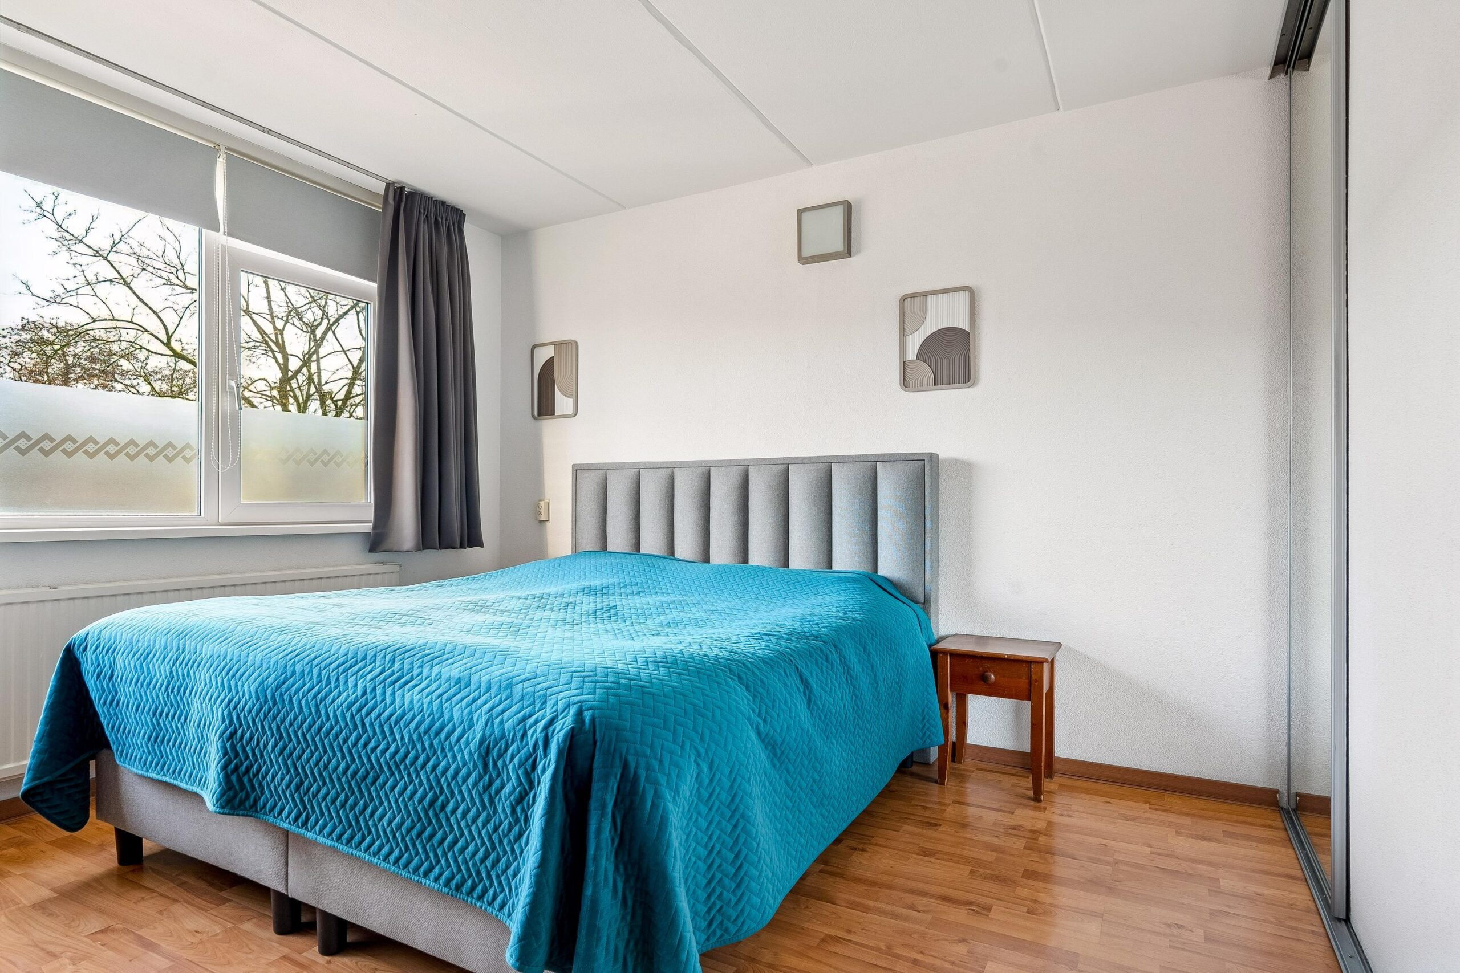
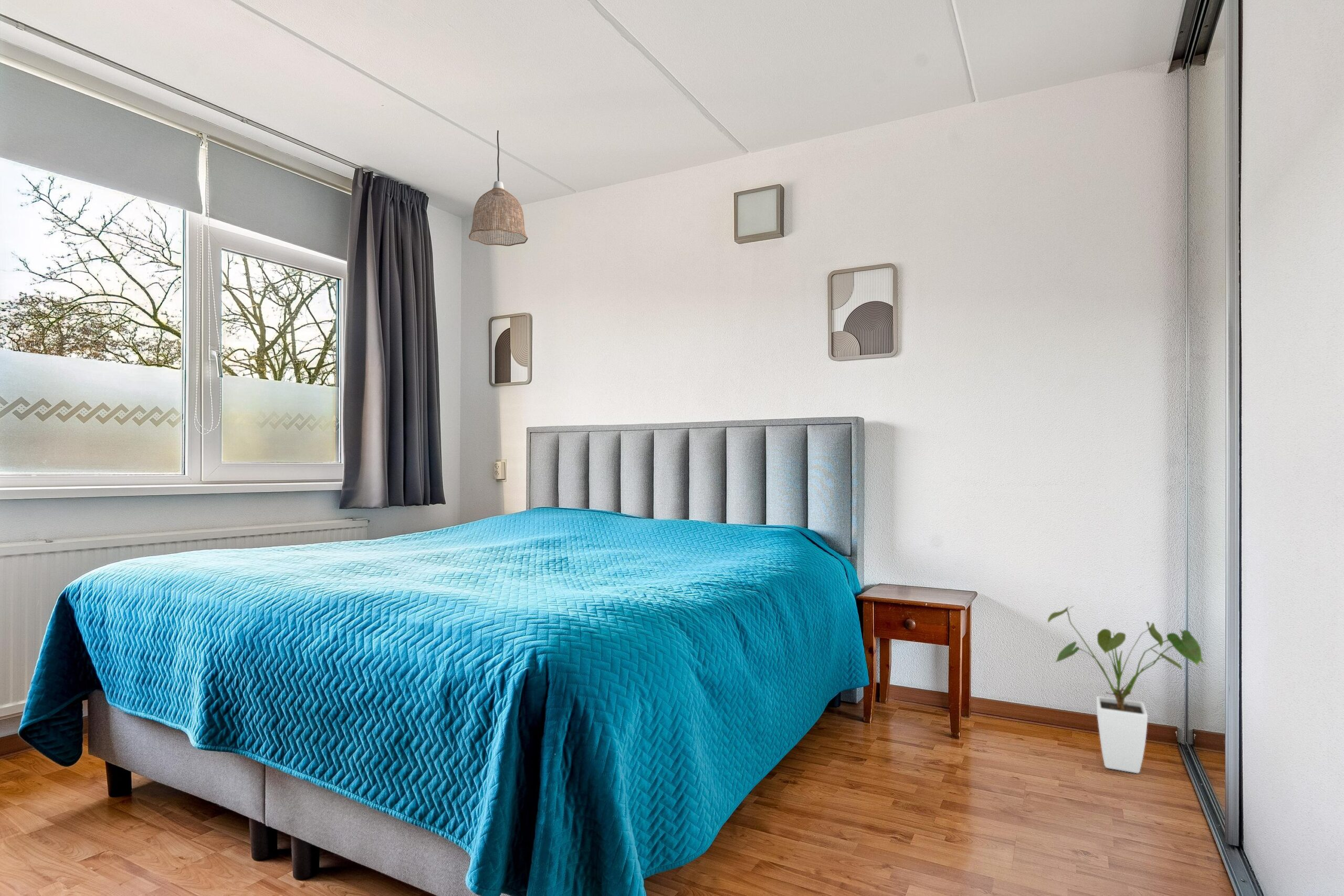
+ house plant [1047,606,1205,774]
+ pendant lamp [468,130,529,247]
